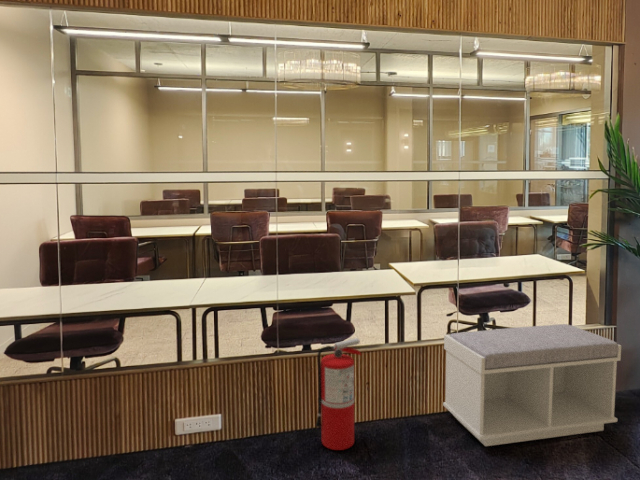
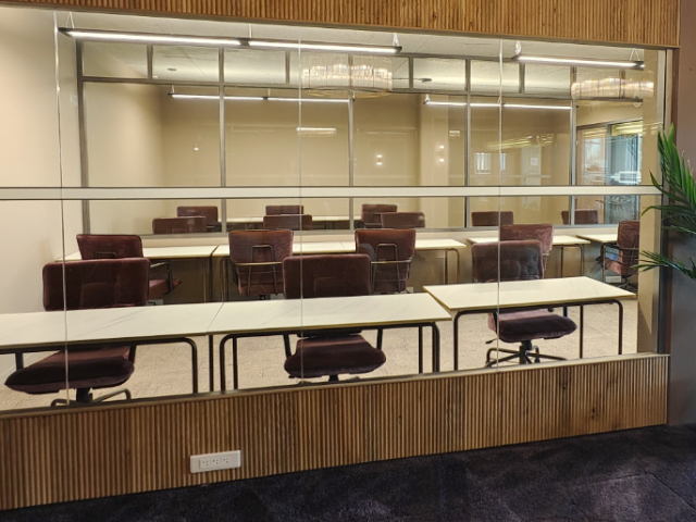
- fire extinguisher [314,337,363,451]
- bench [442,323,622,447]
